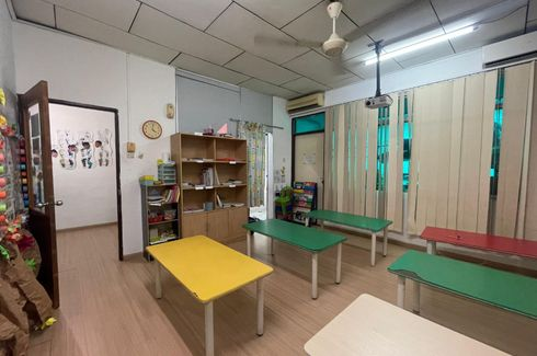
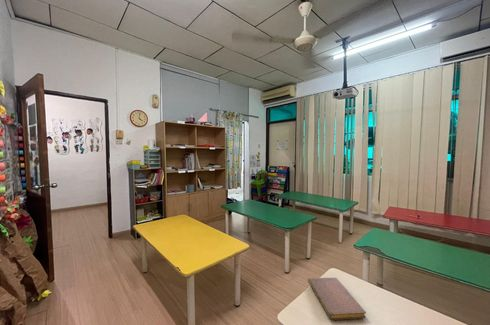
+ notebook [307,277,367,321]
